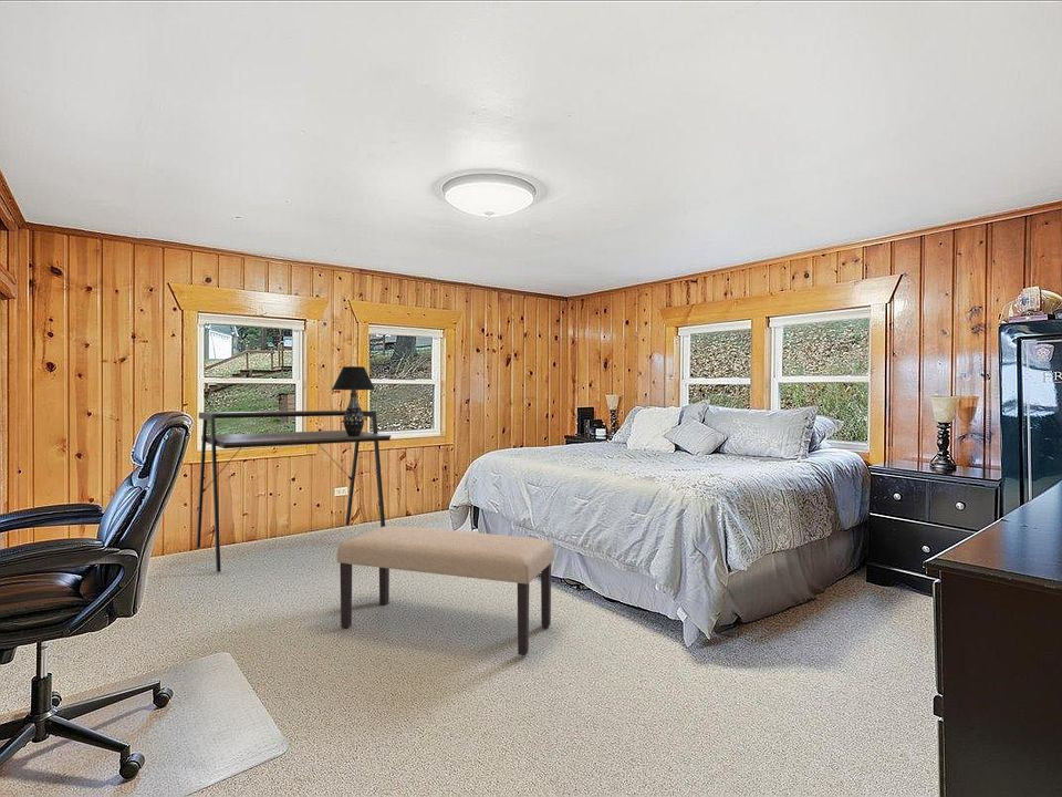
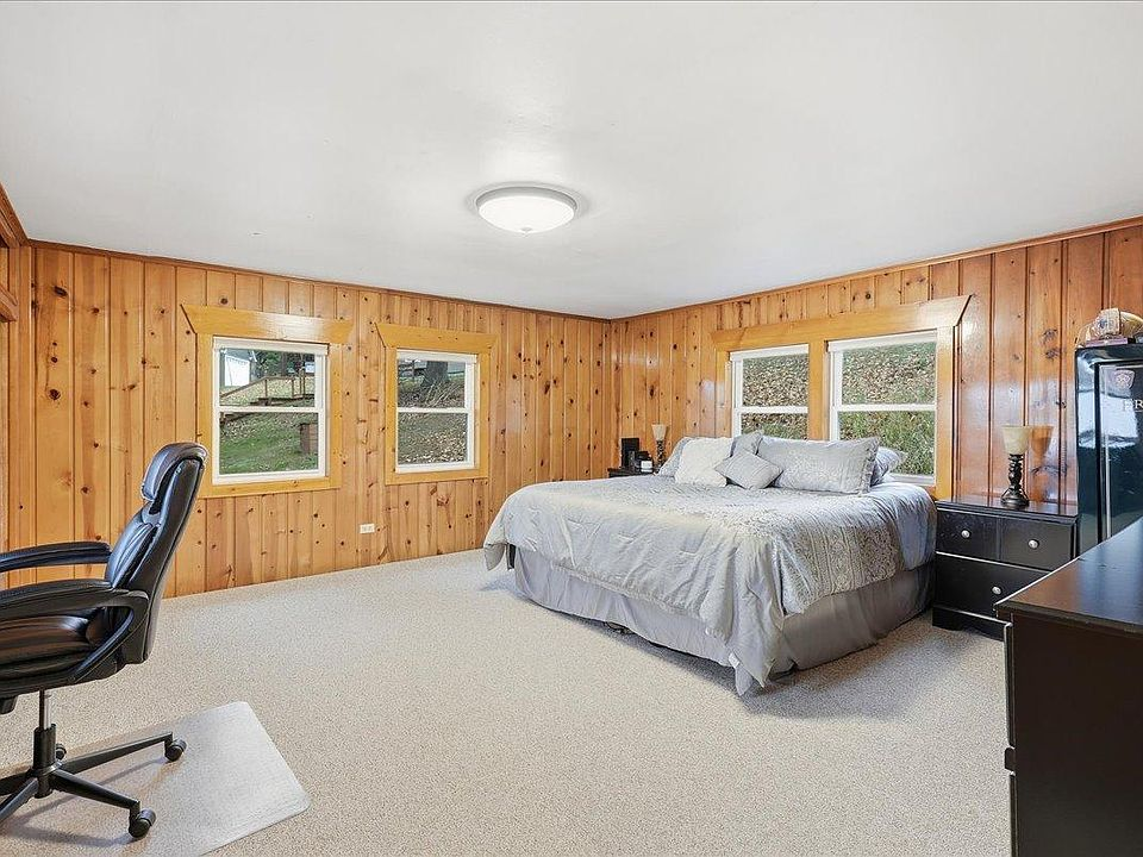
- bench [336,525,555,656]
- desk [196,410,392,573]
- table lamp [331,365,376,436]
